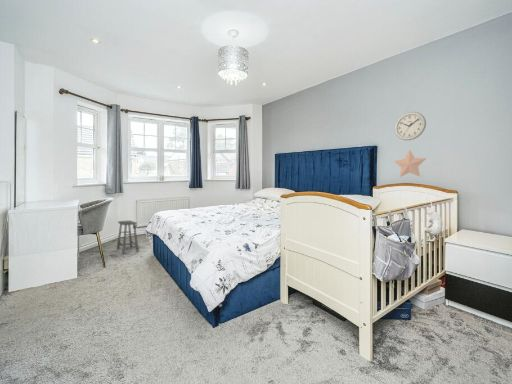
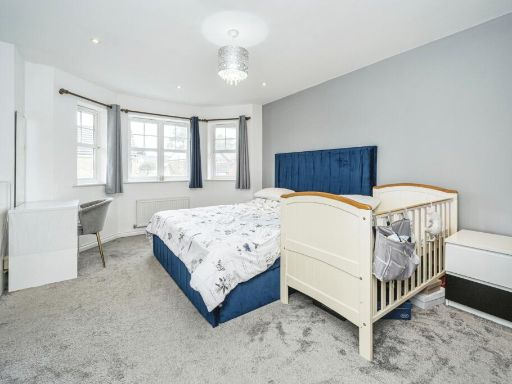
- decorative star [393,148,428,178]
- footstool [116,219,140,254]
- wall clock [394,111,427,141]
